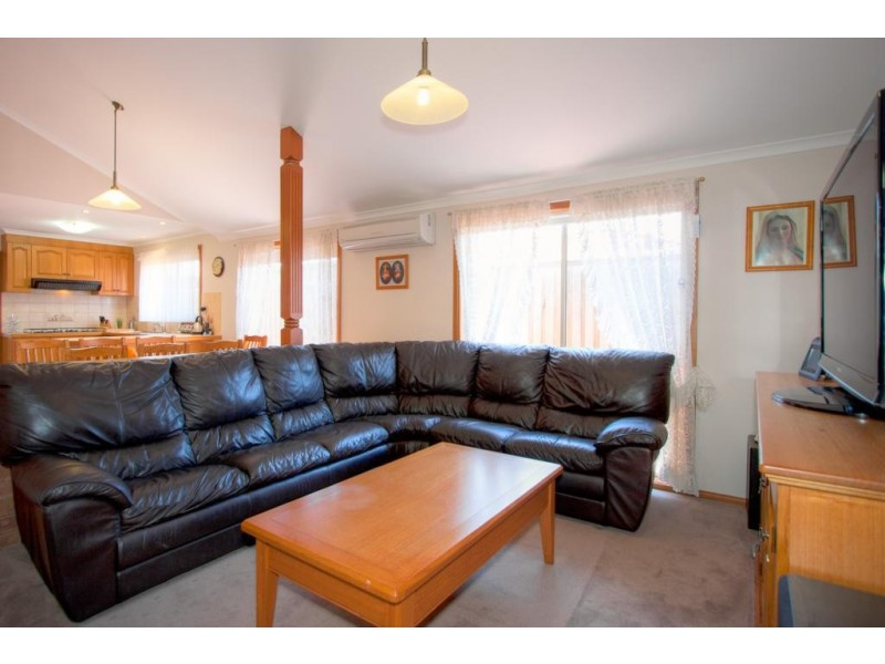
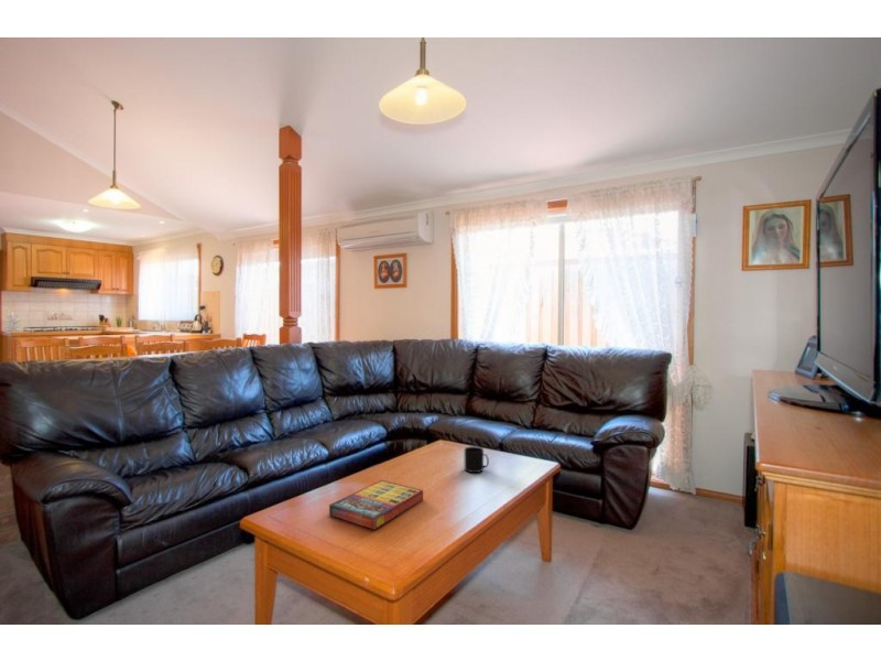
+ game compilation box [328,479,424,531]
+ mug [464,445,490,474]
